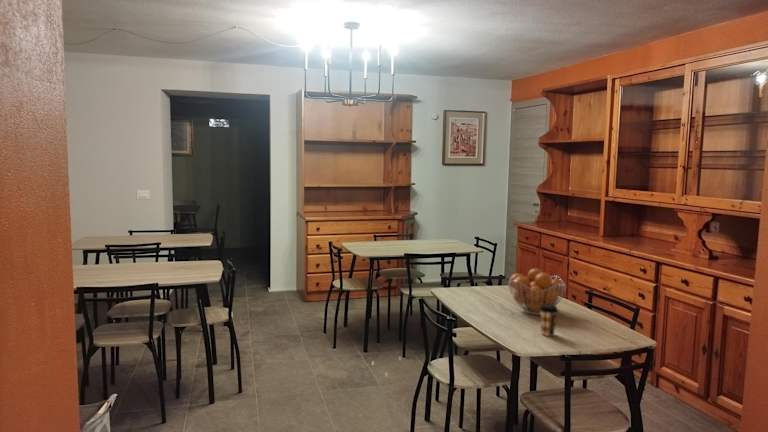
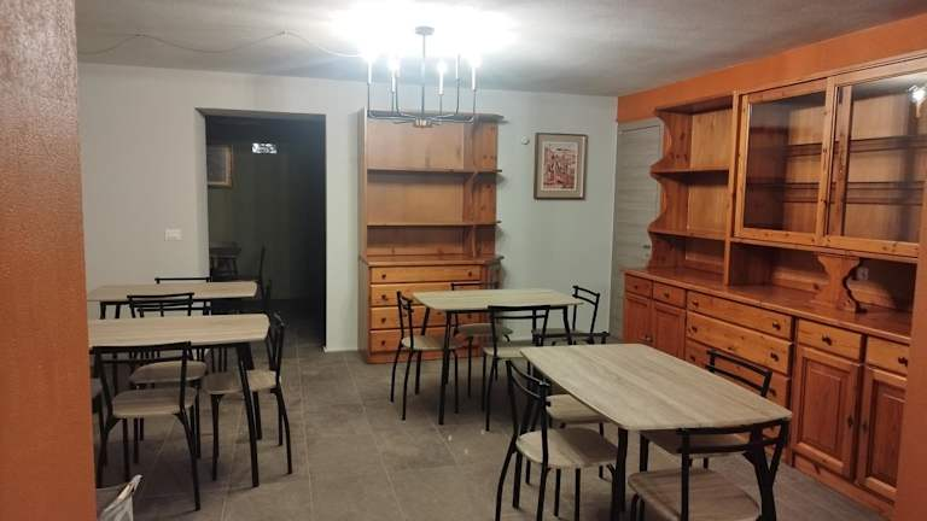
- fruit basket [507,267,567,316]
- coffee cup [539,305,559,337]
